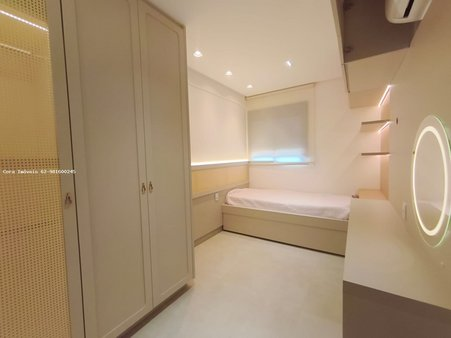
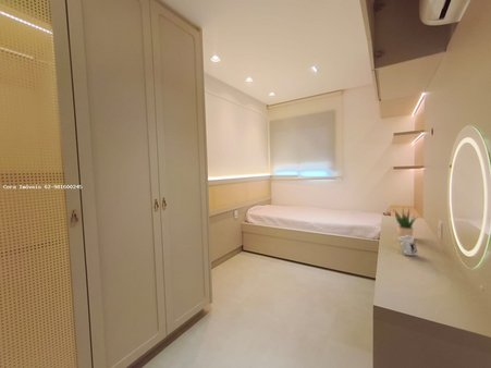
+ mug [397,235,418,257]
+ potted plant [393,206,420,237]
